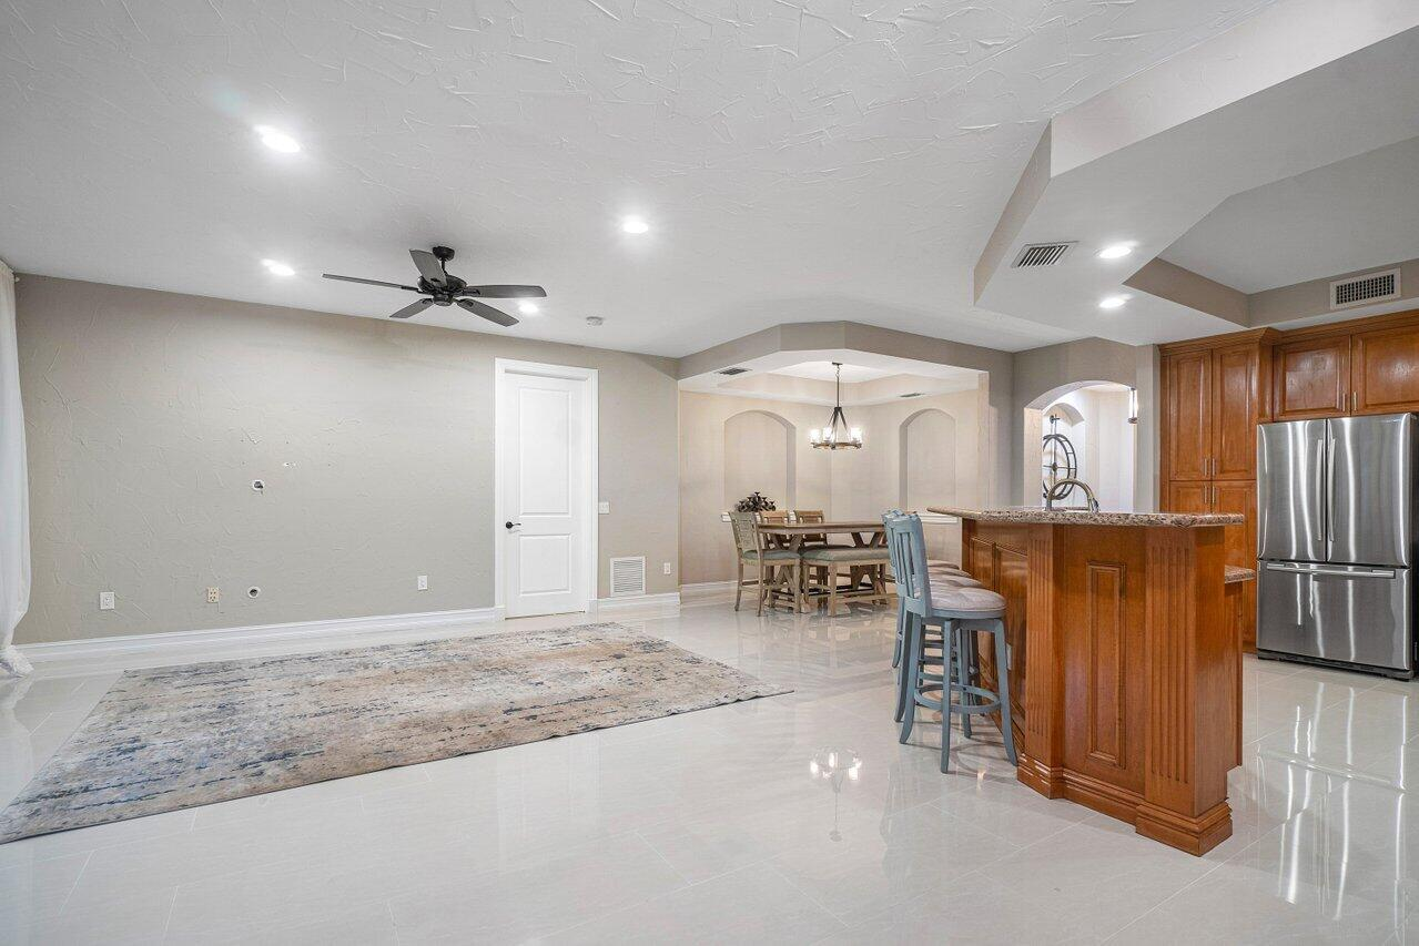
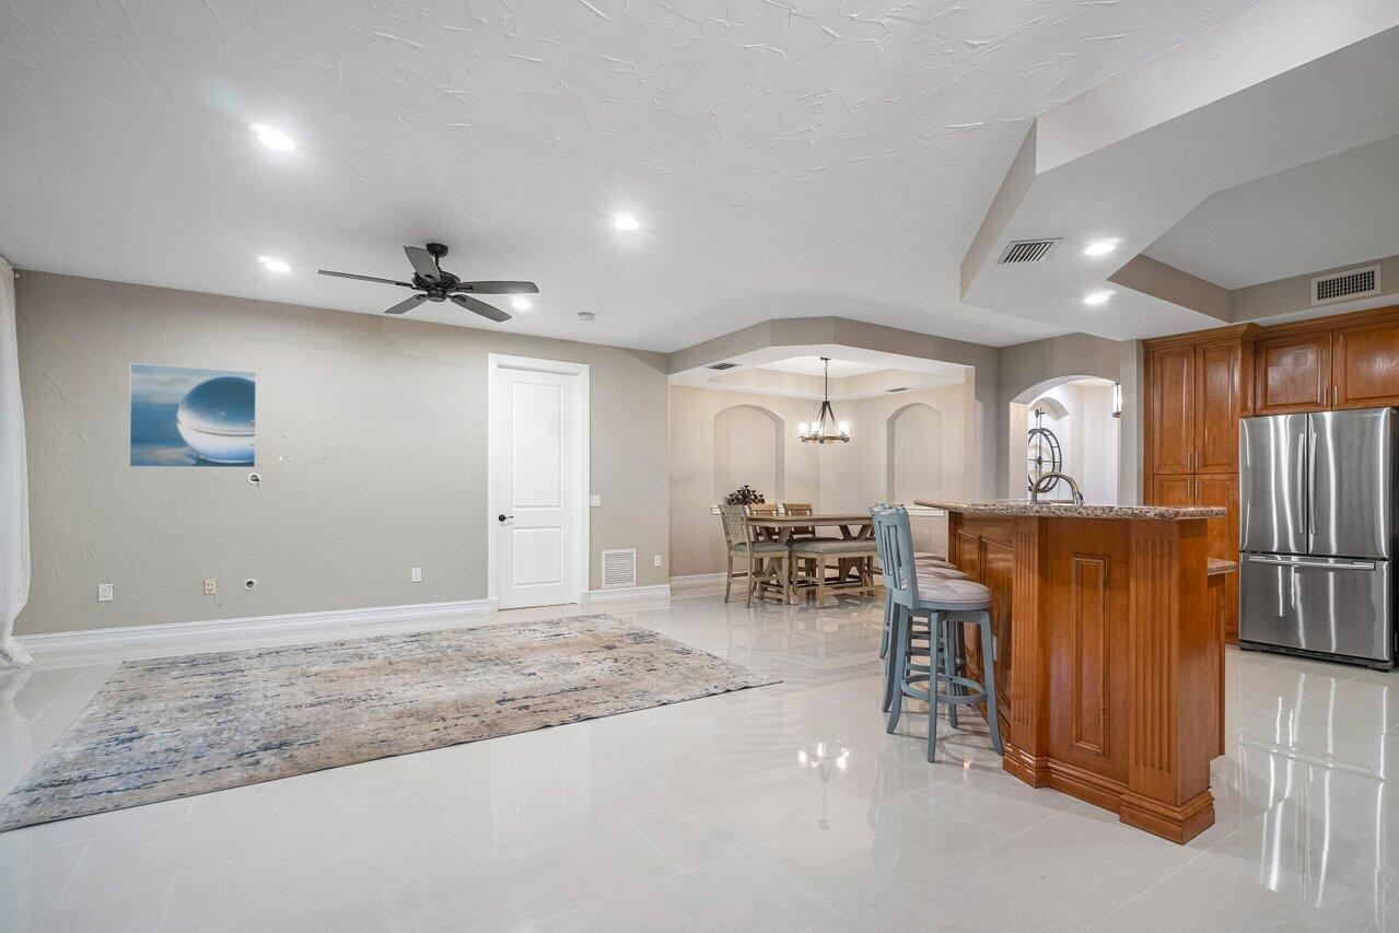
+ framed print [128,362,257,469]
